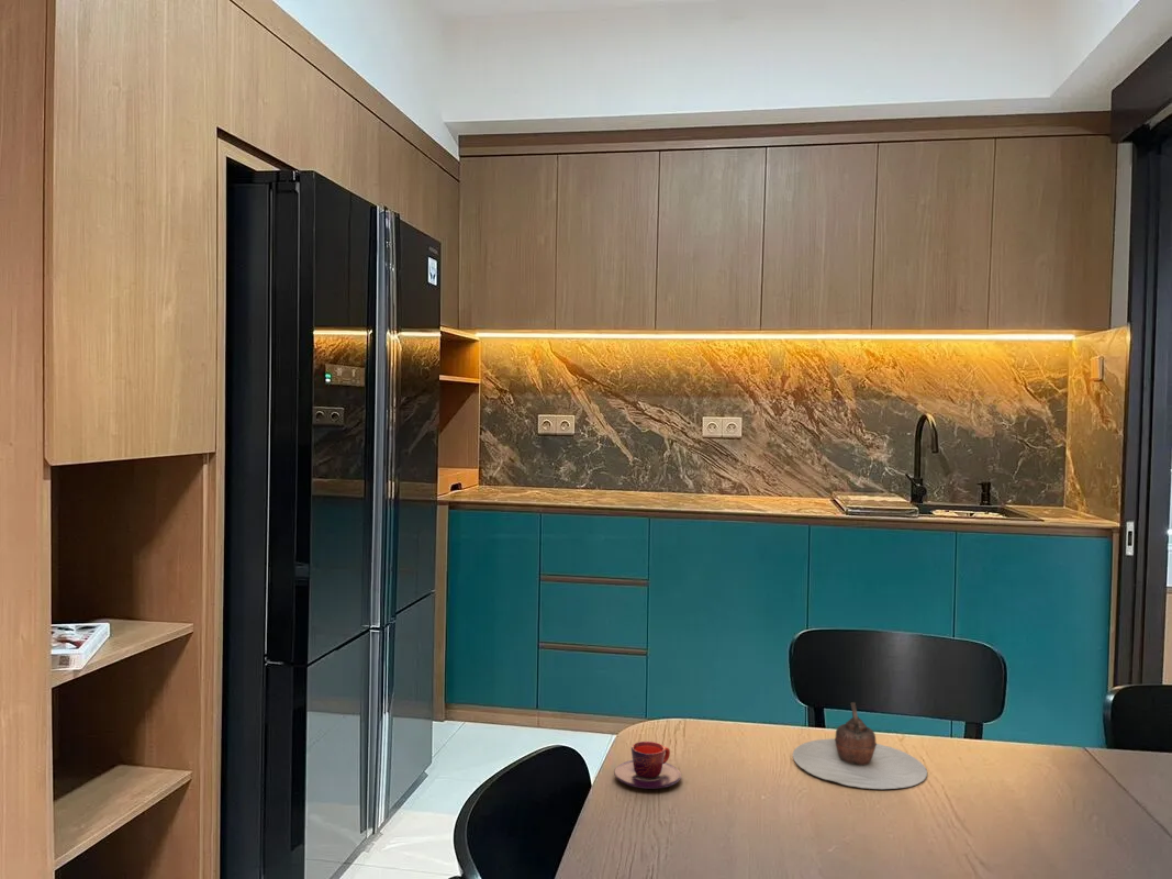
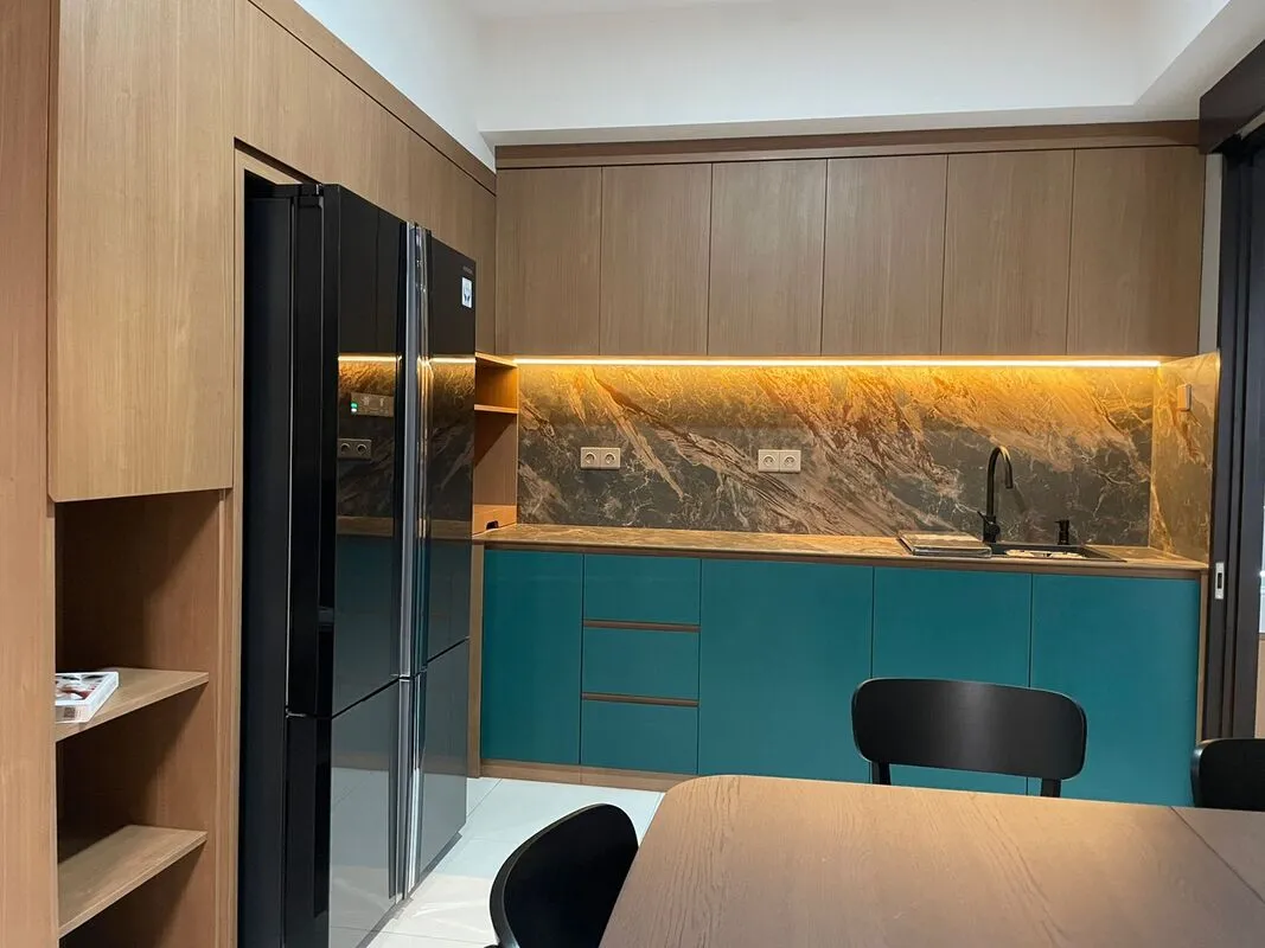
- teacup [613,741,682,790]
- teapot [792,701,928,790]
